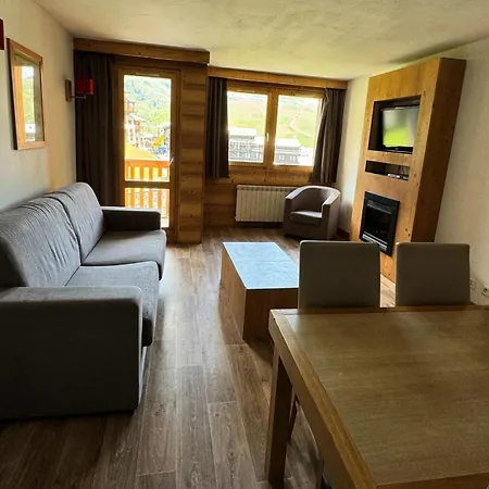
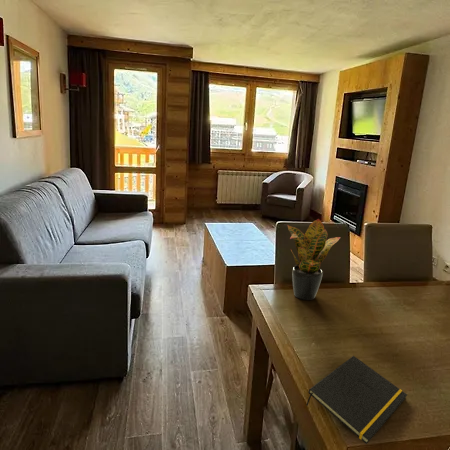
+ notepad [305,355,408,445]
+ potted plant [287,218,341,301]
